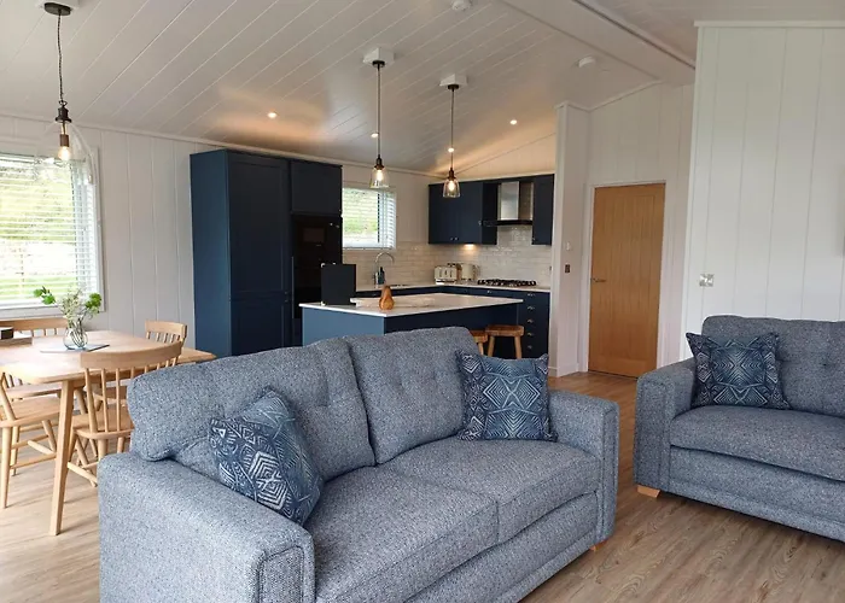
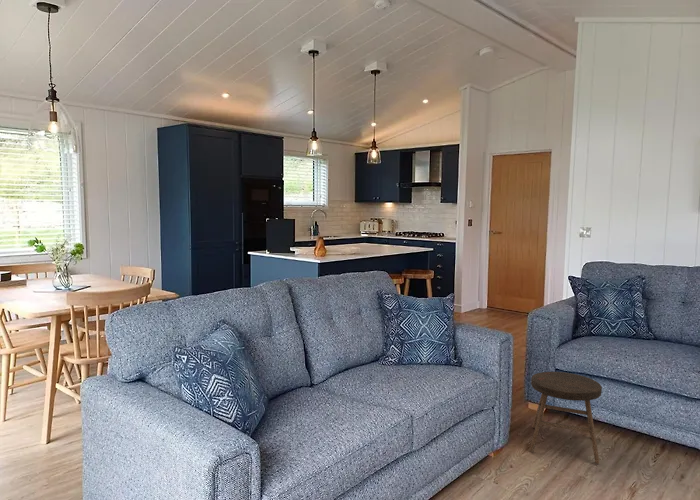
+ stool [529,371,603,465]
